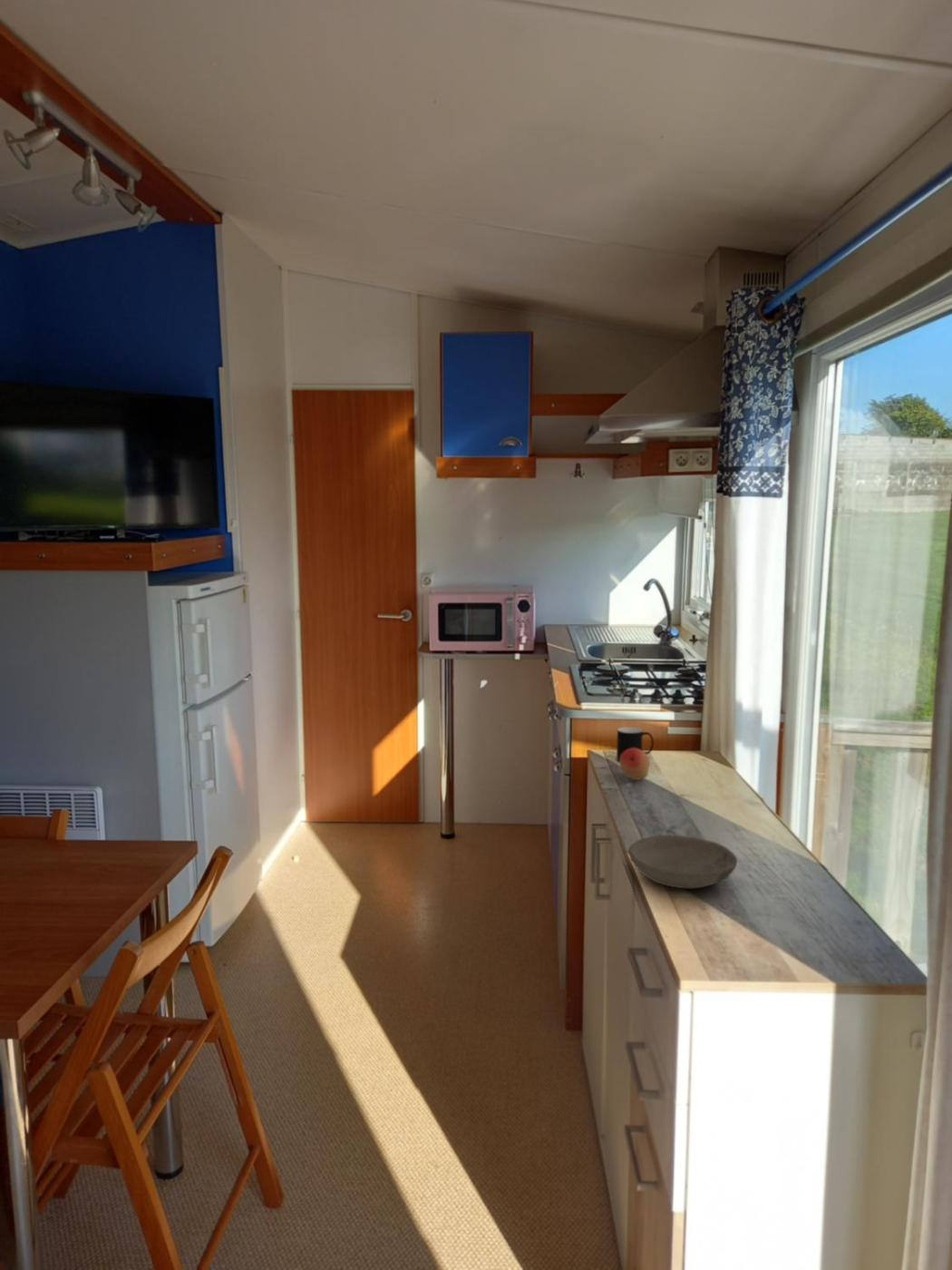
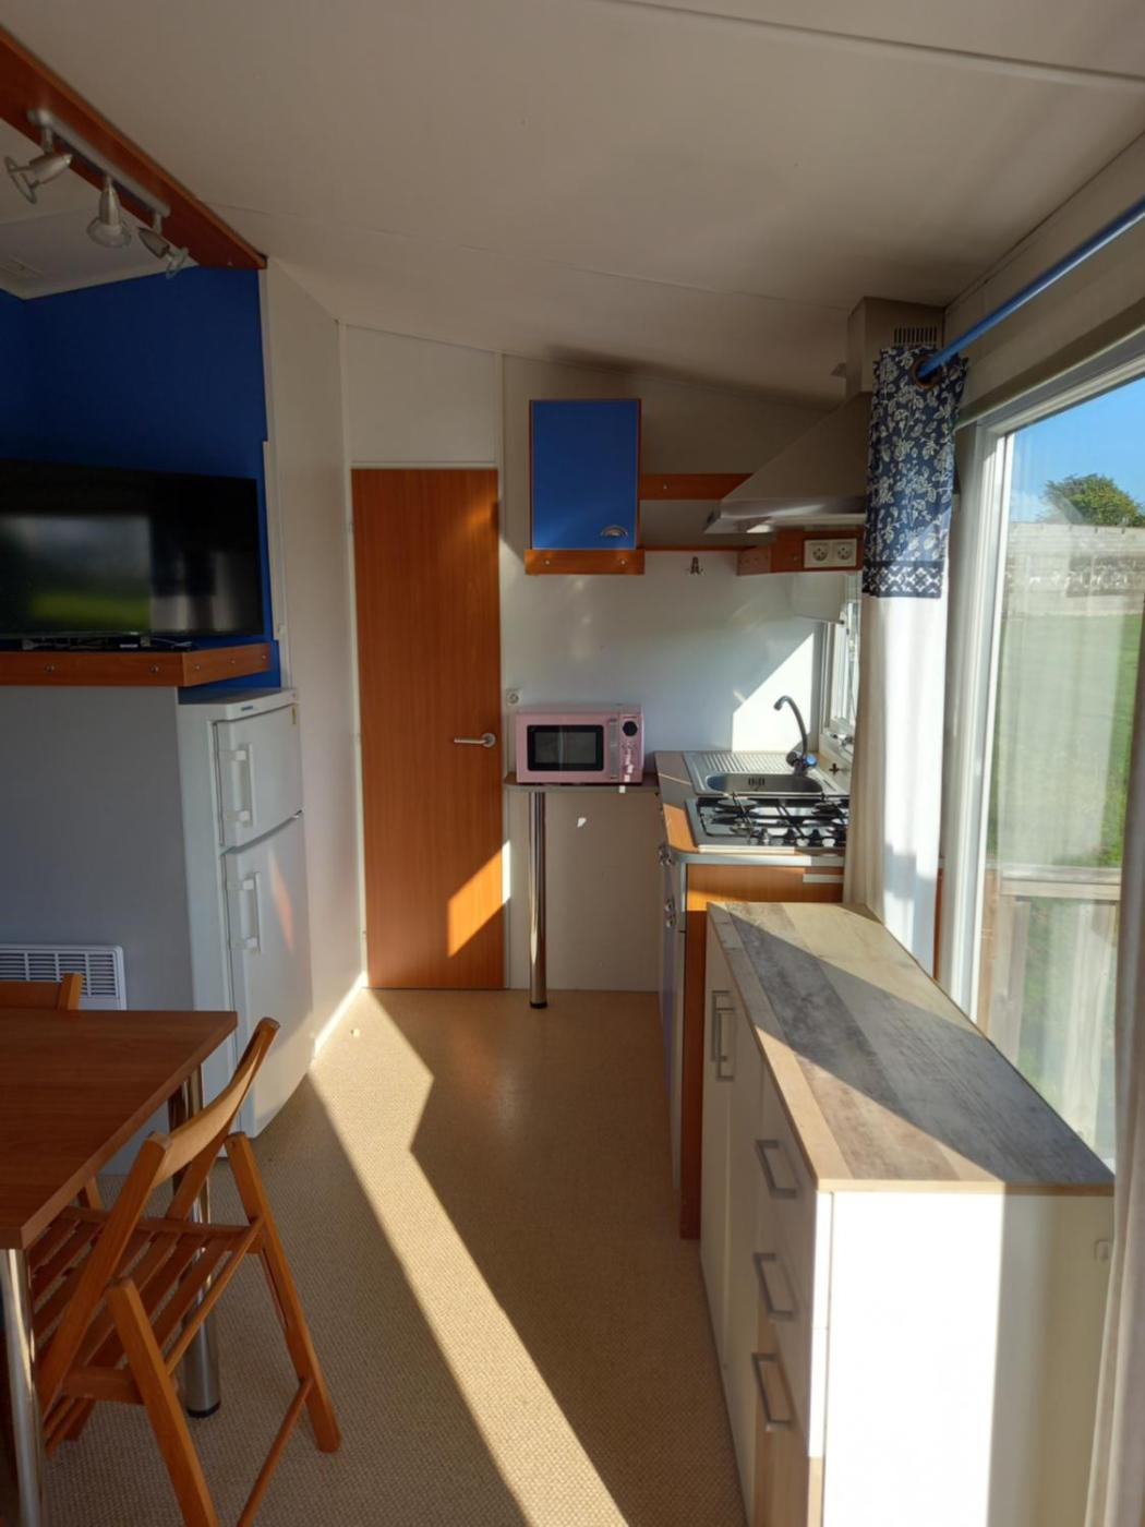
- bowl [627,835,738,889]
- fruit [619,748,650,781]
- cup [616,727,655,763]
